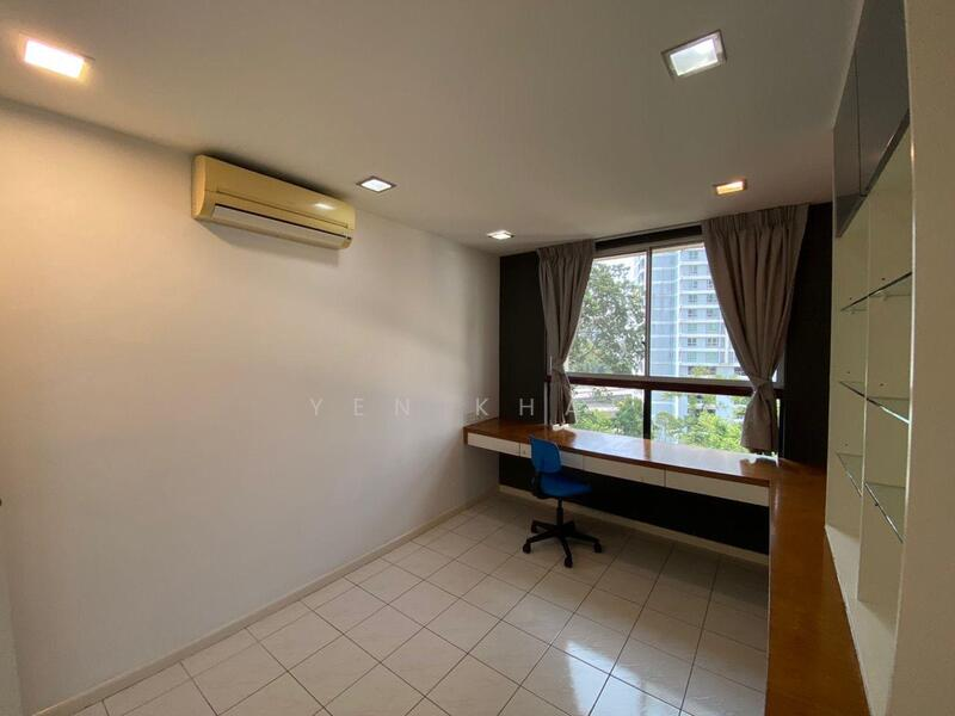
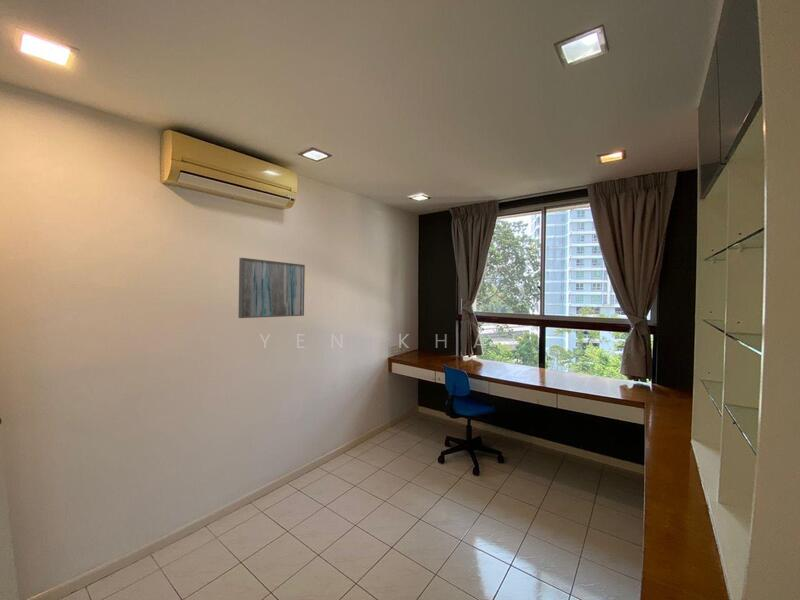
+ wall art [237,257,306,319]
